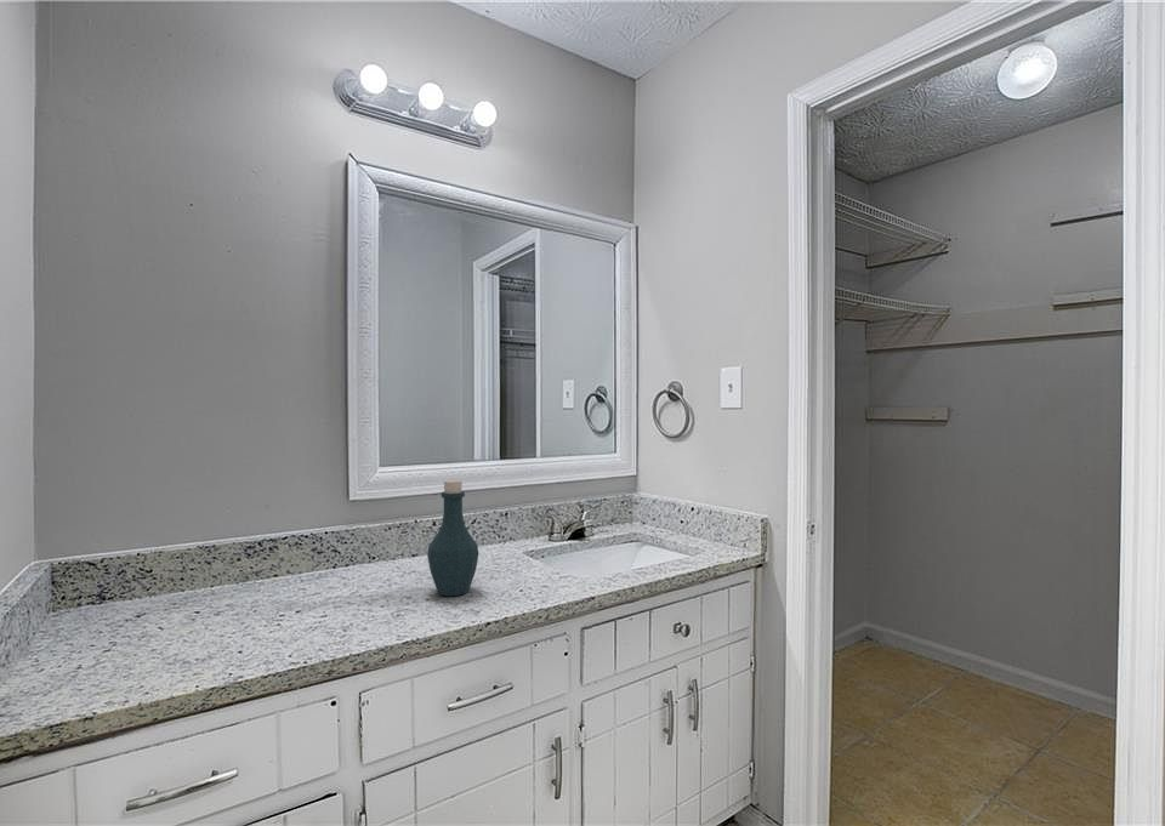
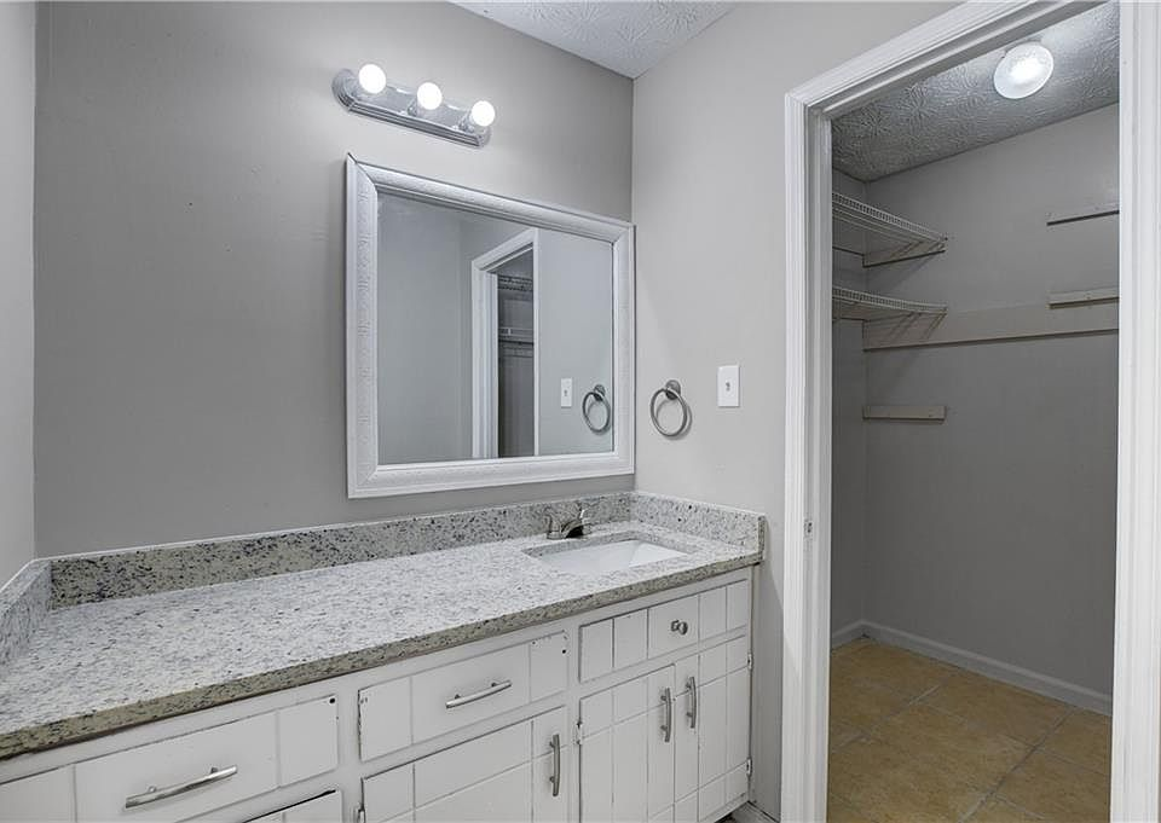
- bottle [426,479,479,597]
